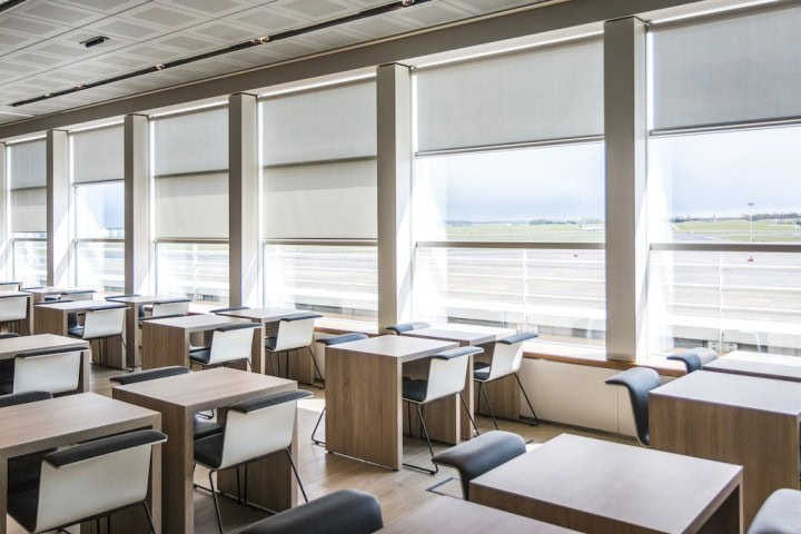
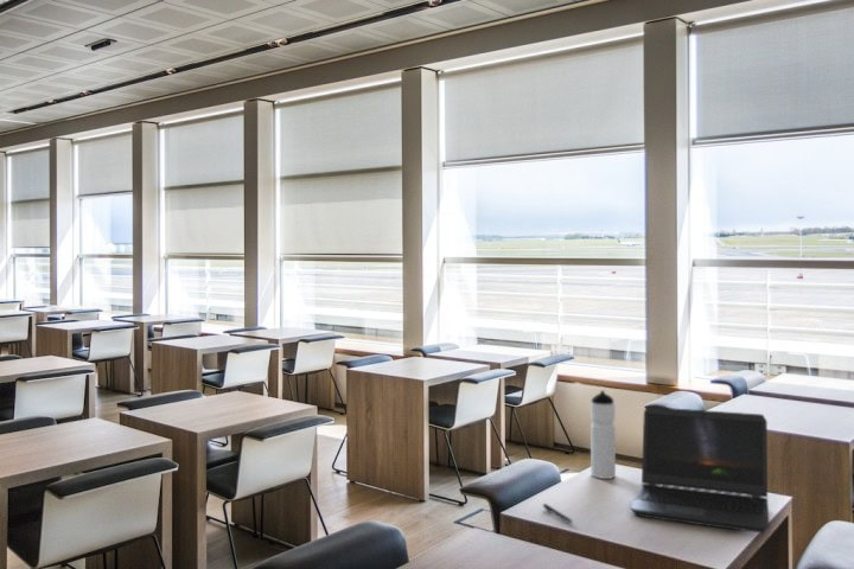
+ pen [542,503,574,524]
+ water bottle [589,390,617,480]
+ laptop computer [629,405,771,535]
